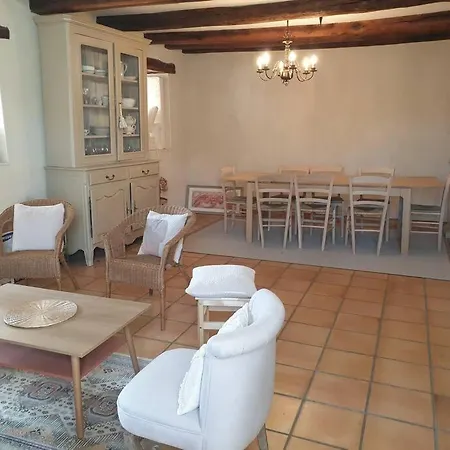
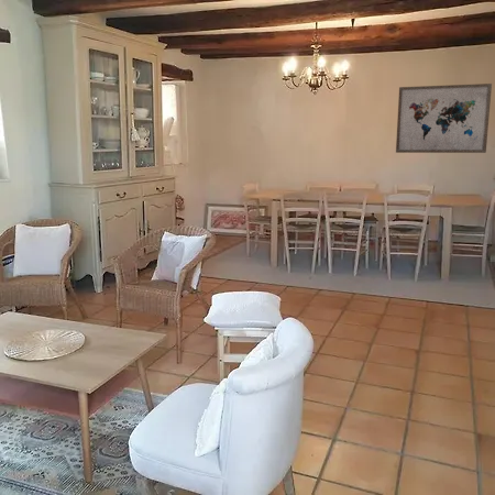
+ wall art [395,82,493,154]
